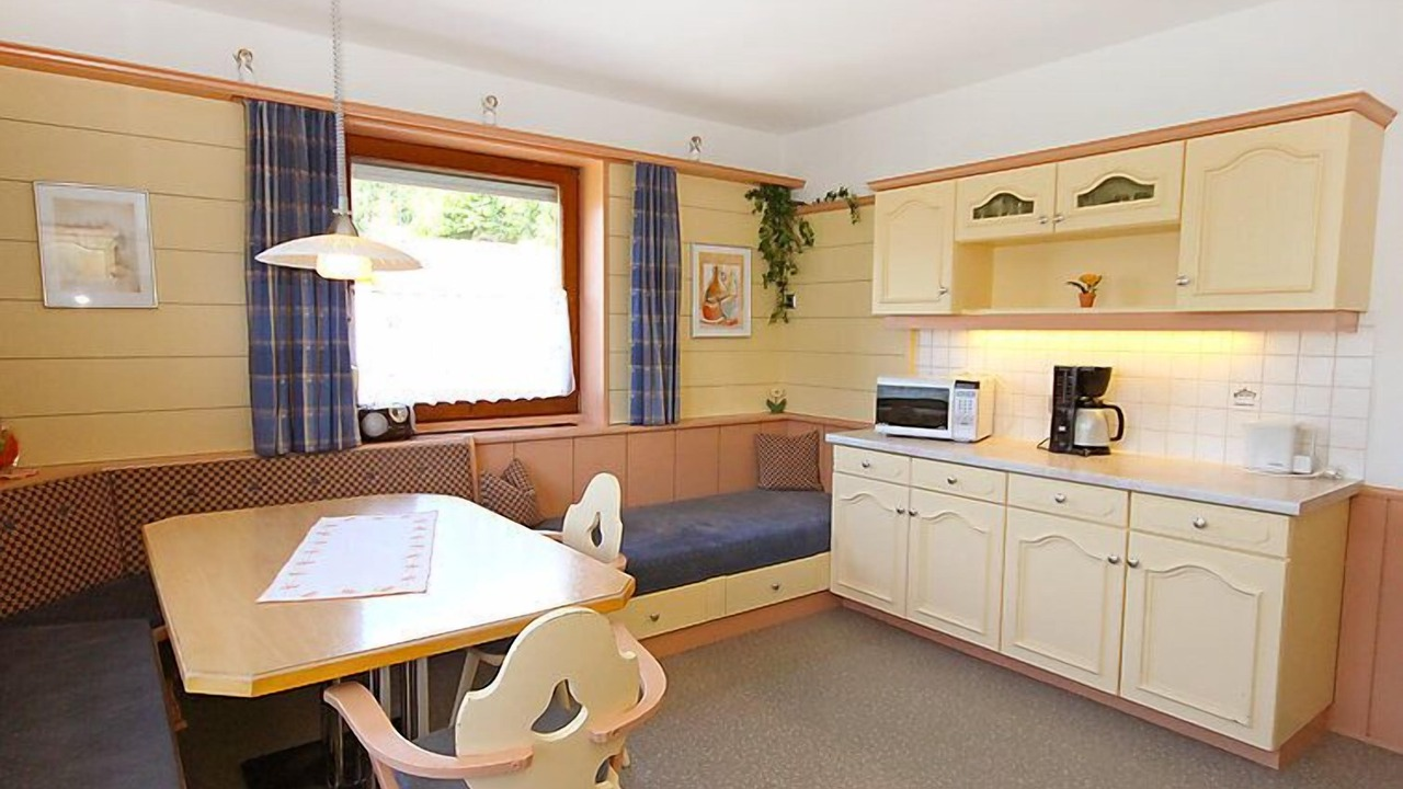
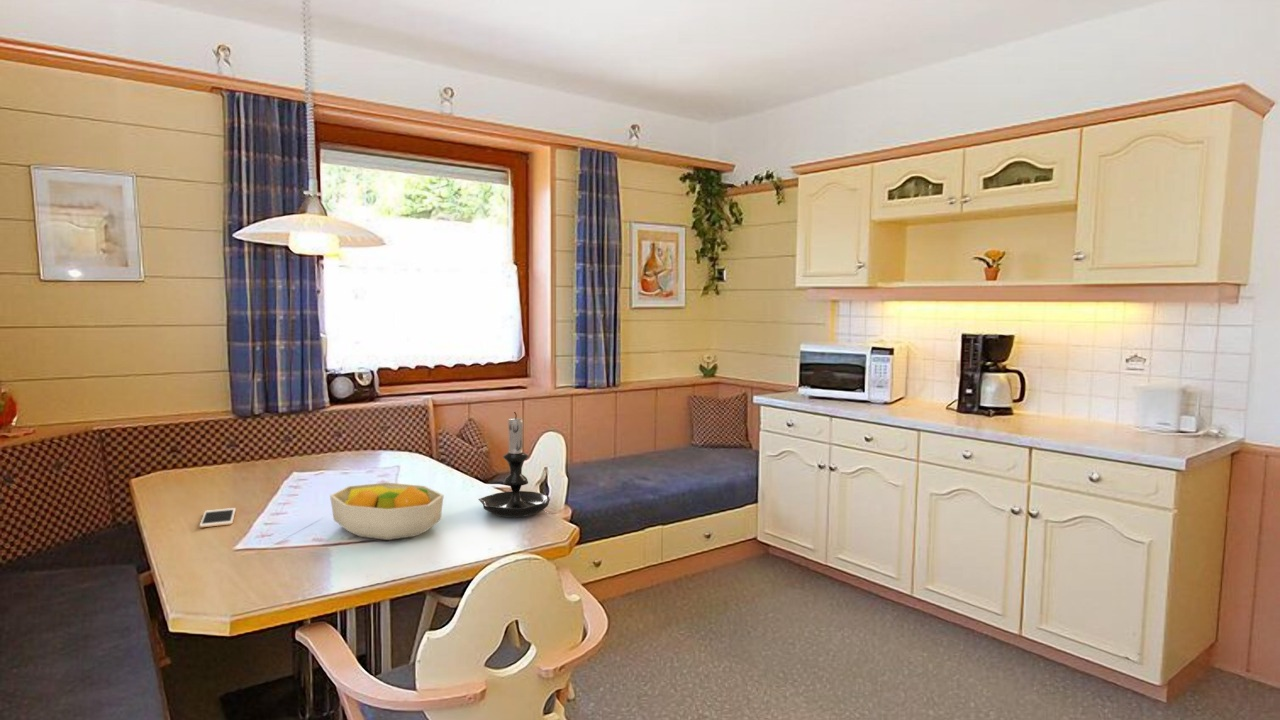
+ cell phone [199,507,237,528]
+ candle holder [477,411,551,518]
+ fruit bowl [329,481,445,541]
